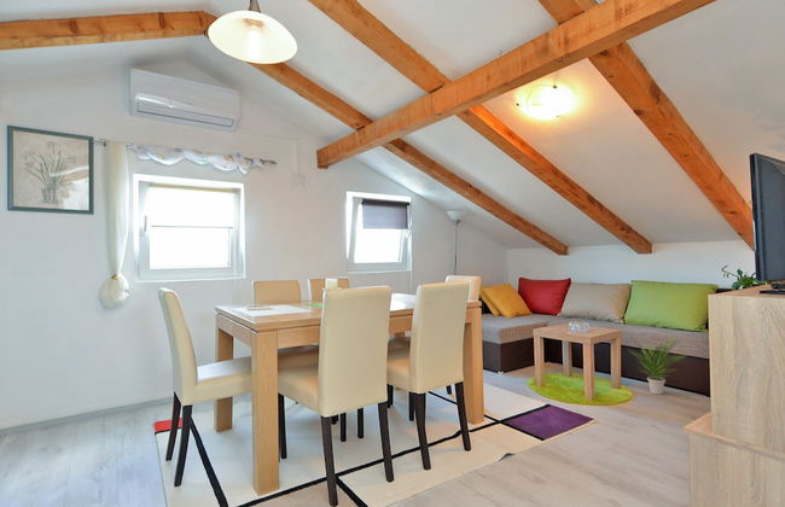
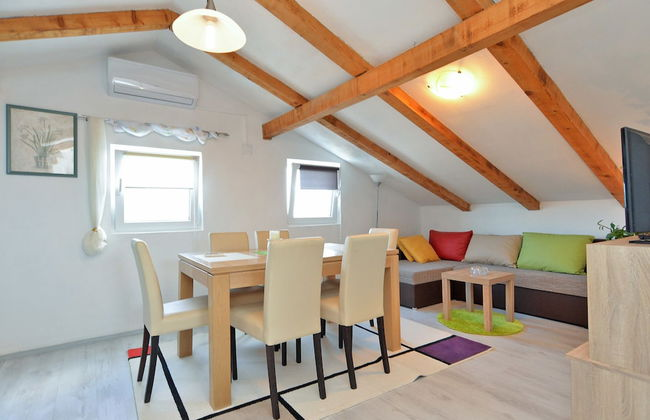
- potted plant [626,334,690,396]
